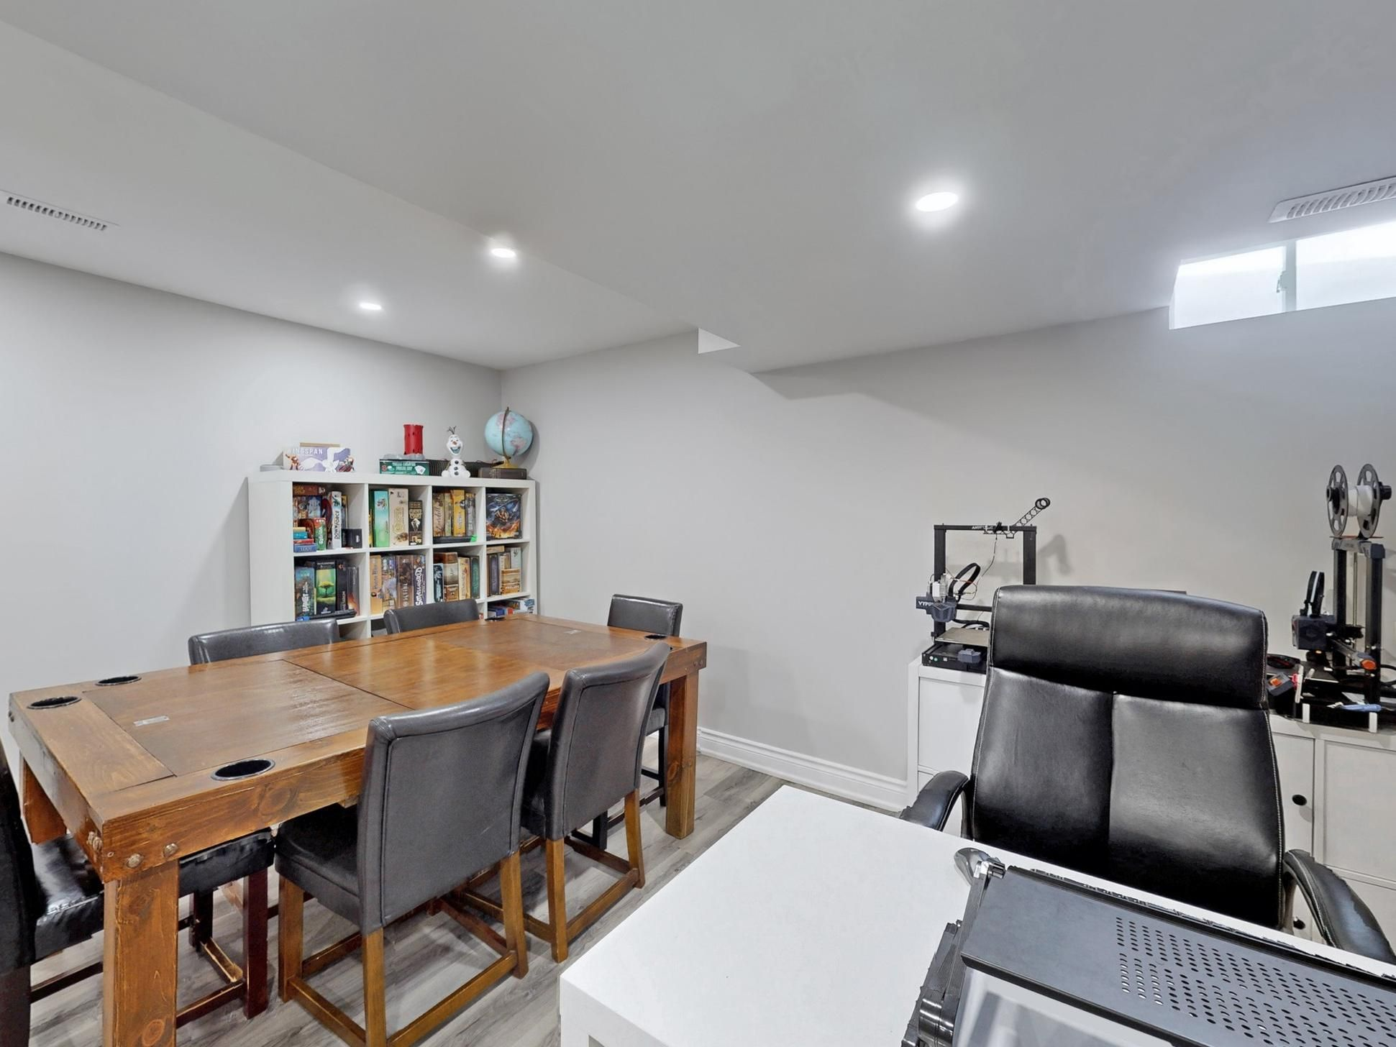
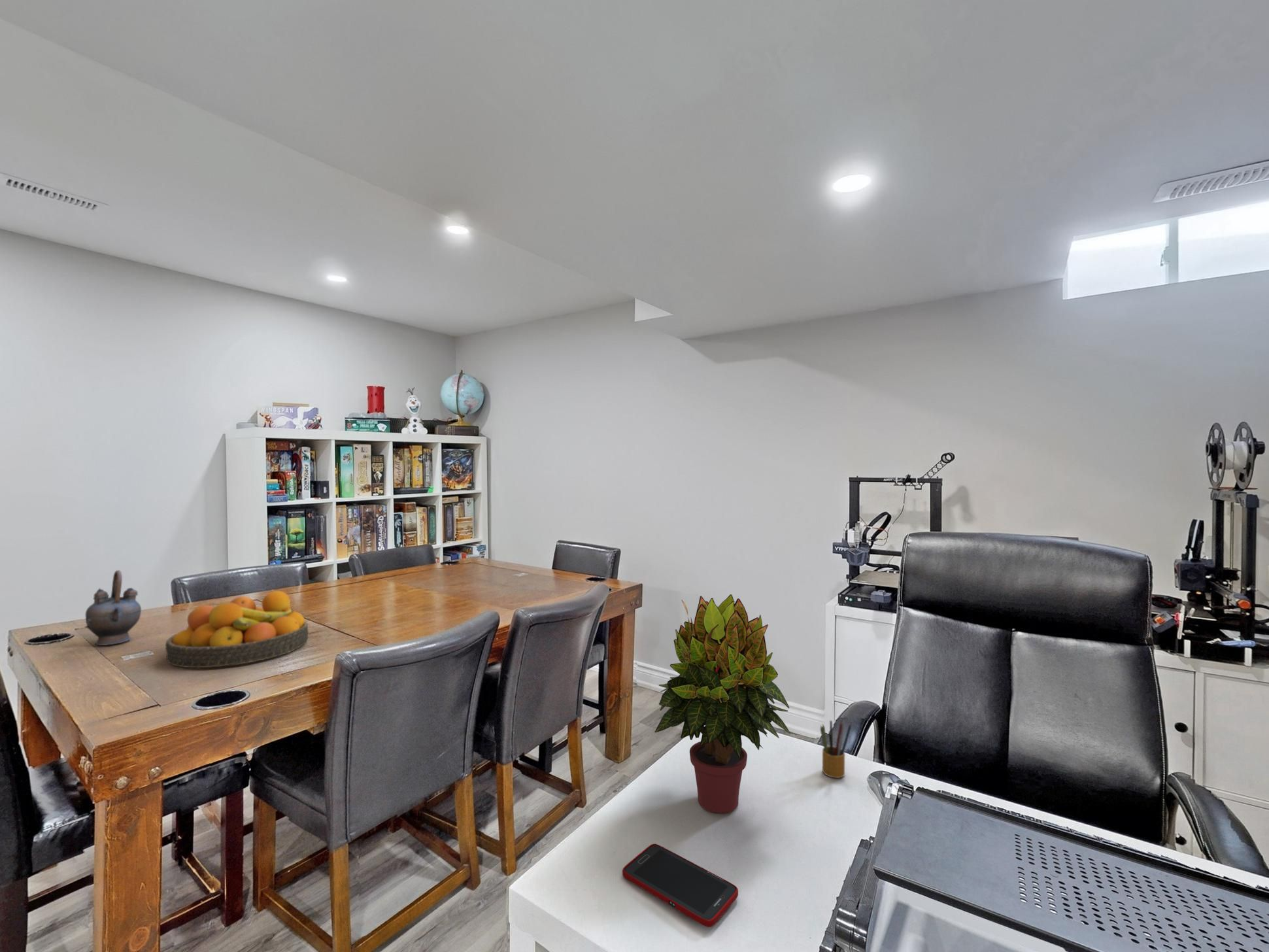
+ cell phone [622,843,739,928]
+ pencil box [820,716,852,779]
+ fruit bowl [165,590,309,668]
+ teapot [84,570,142,646]
+ potted plant [654,594,791,814]
